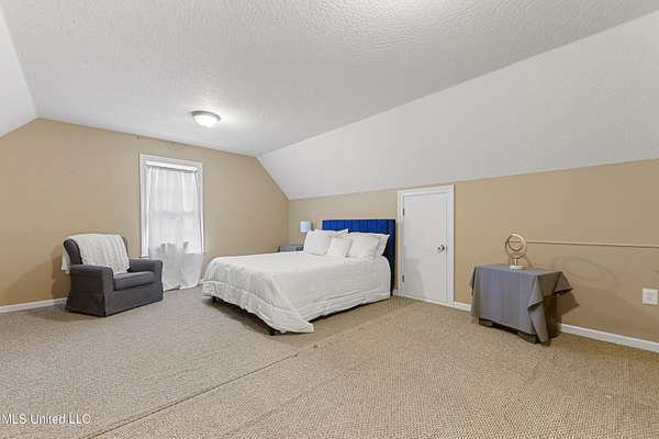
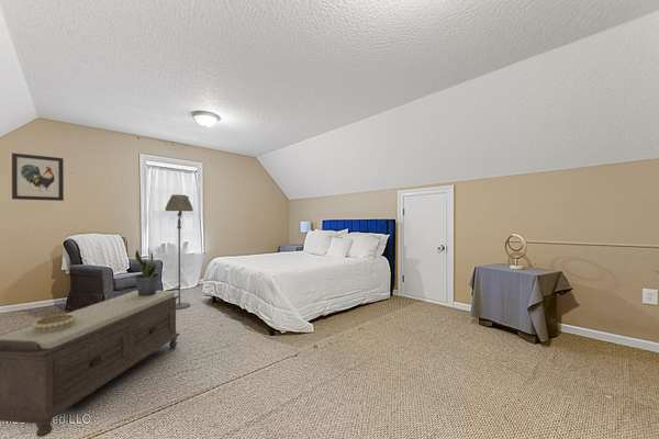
+ bench [0,290,181,438]
+ potted plant [134,249,160,296]
+ decorative bowl [31,314,77,333]
+ floor lamp [164,193,194,311]
+ wall art [11,153,65,202]
